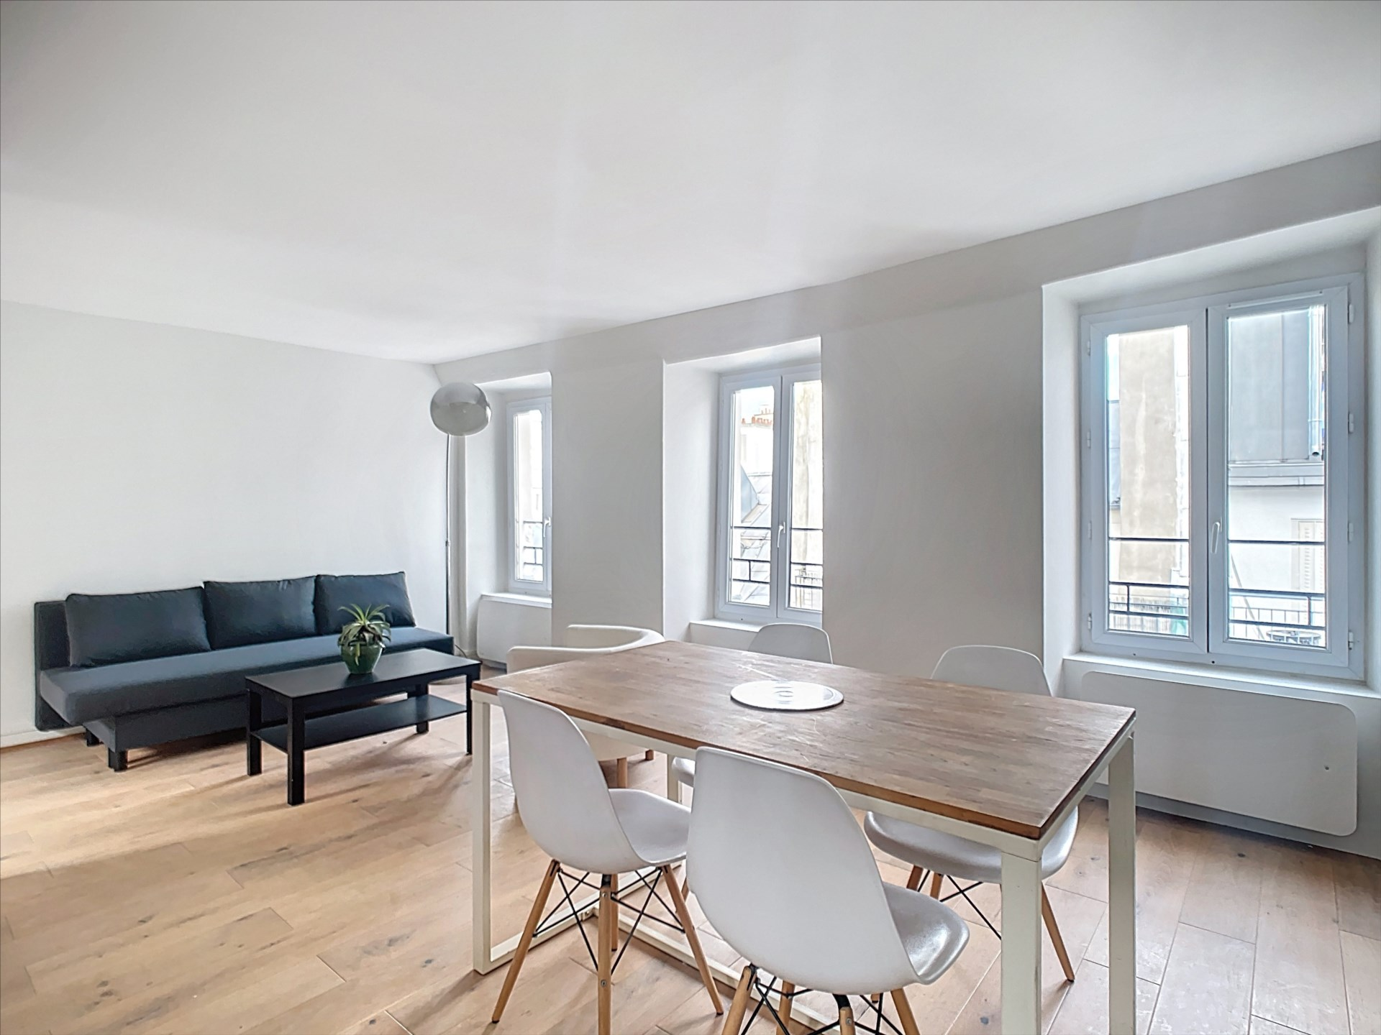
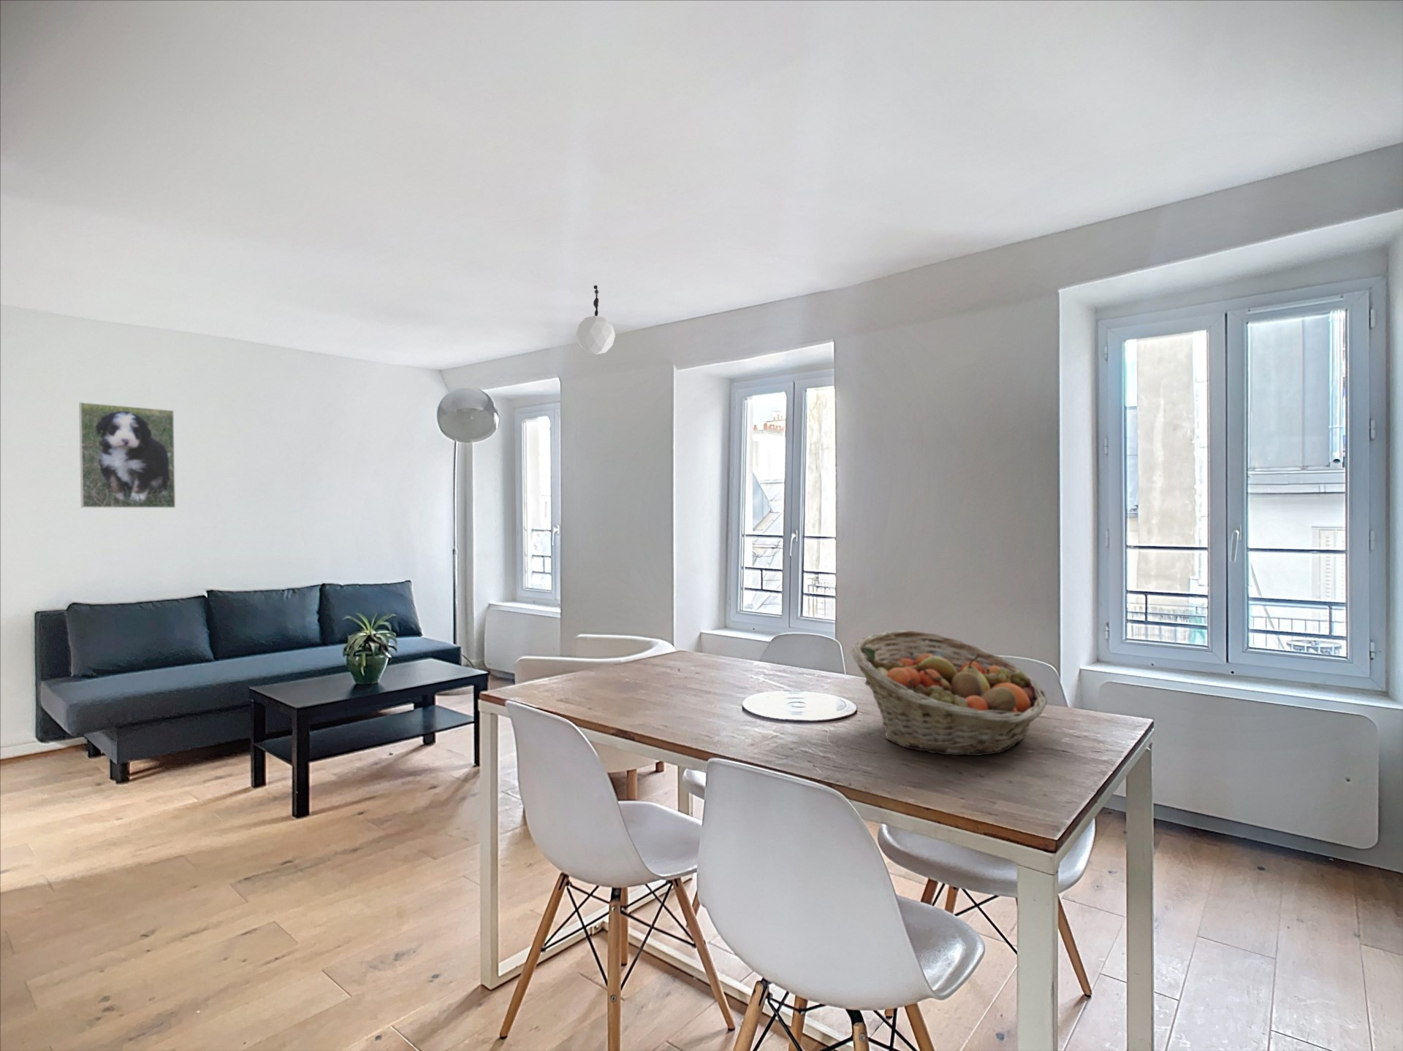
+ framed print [78,402,176,509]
+ pendant lamp [576,285,616,355]
+ fruit basket [851,630,1048,756]
